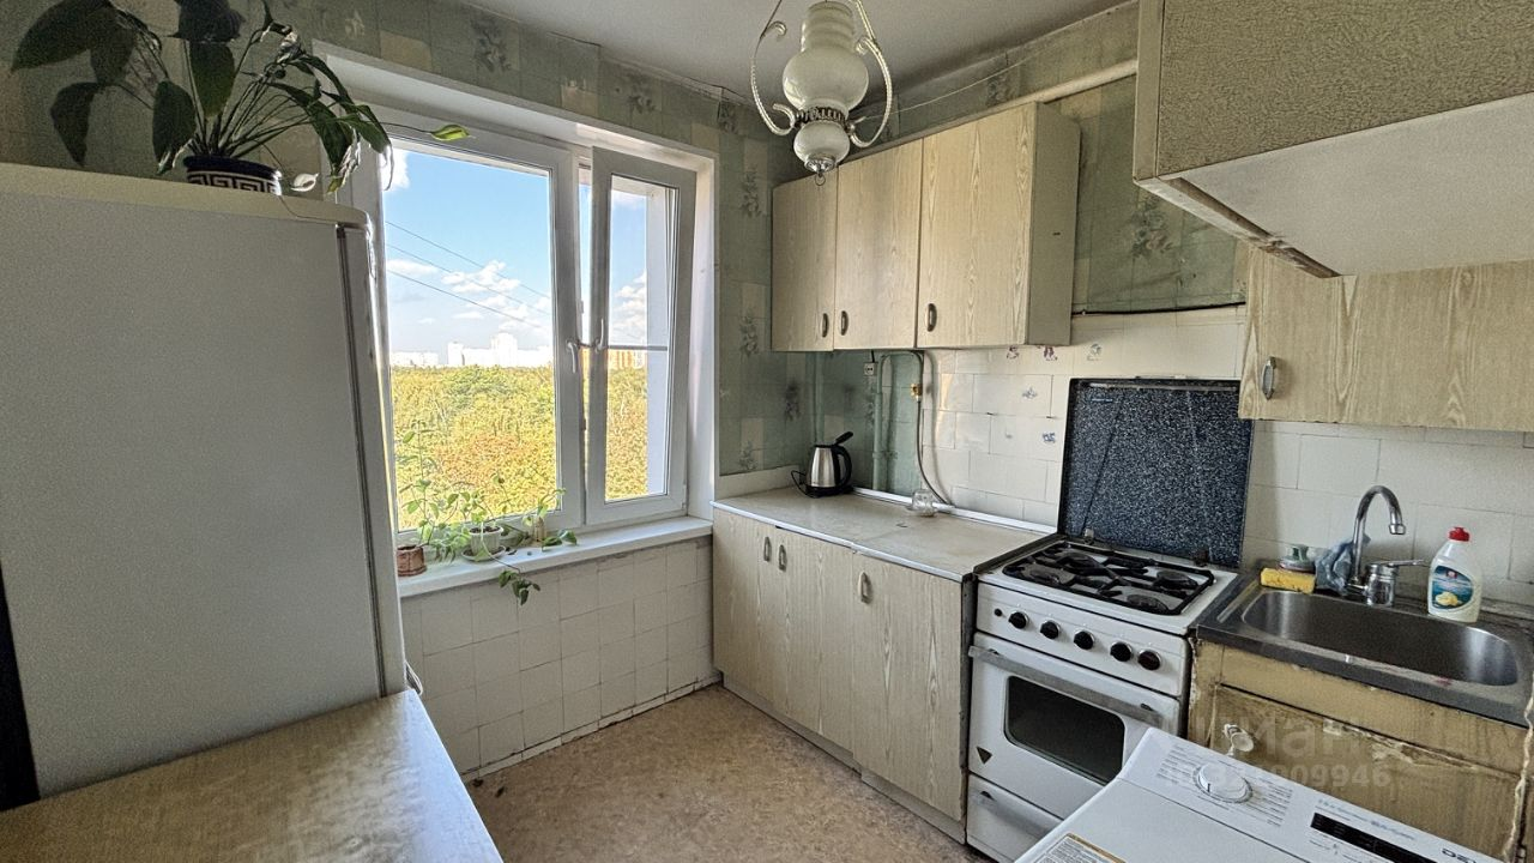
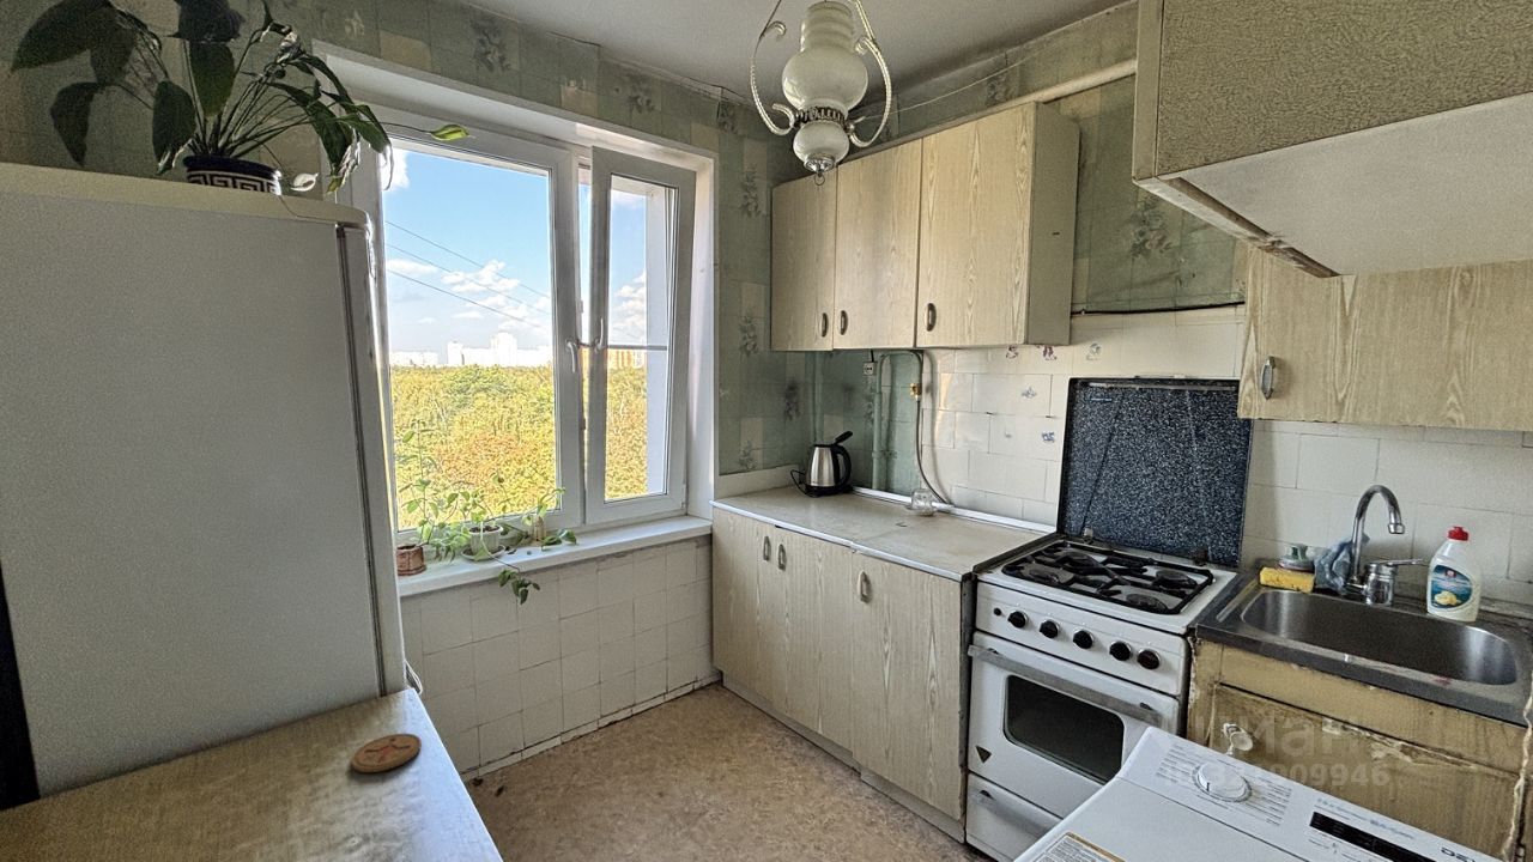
+ coaster [350,733,423,773]
